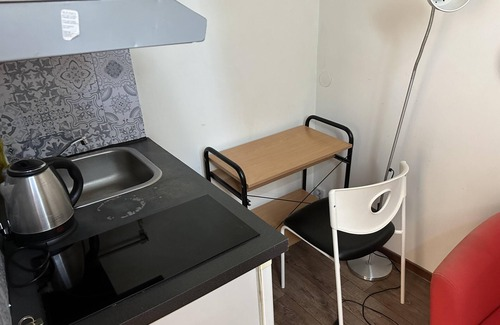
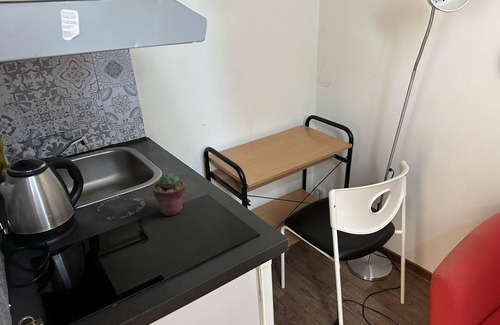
+ potted succulent [152,172,186,217]
